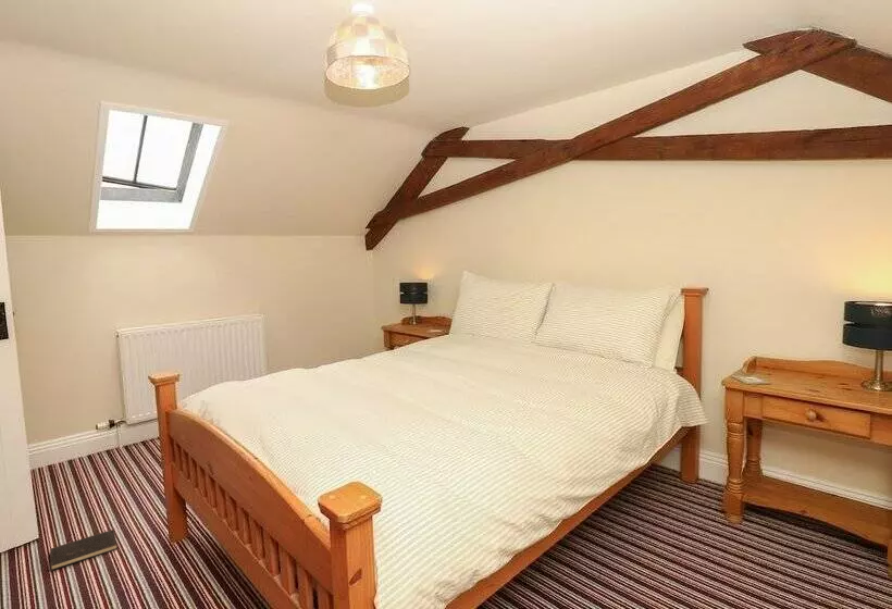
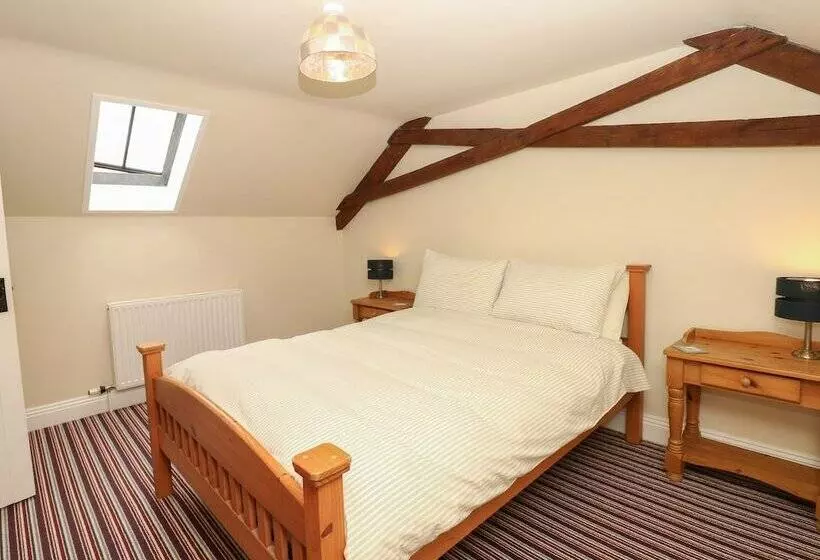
- hardcover book [49,529,119,572]
